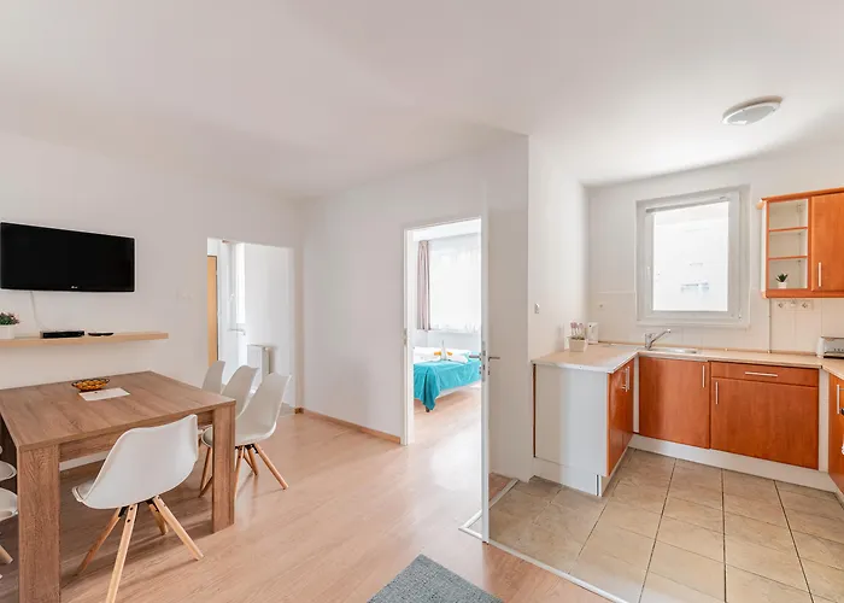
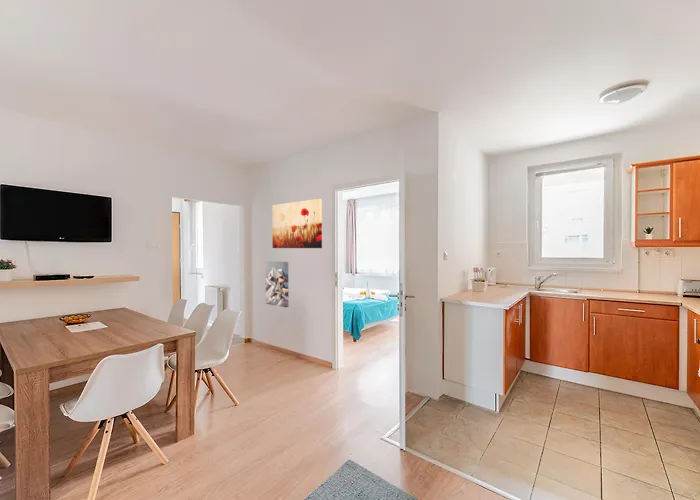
+ wall art [271,198,323,249]
+ wall art [265,260,289,308]
